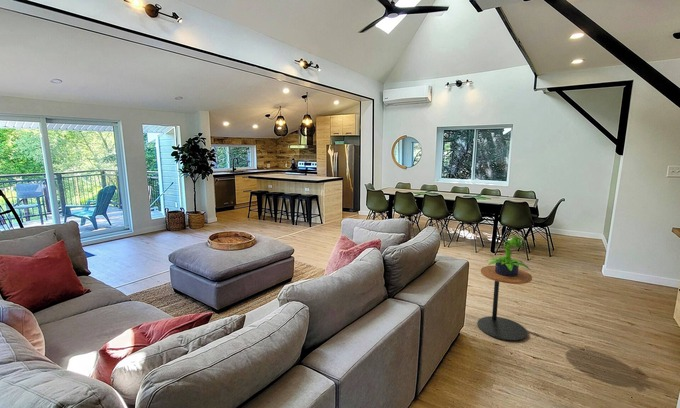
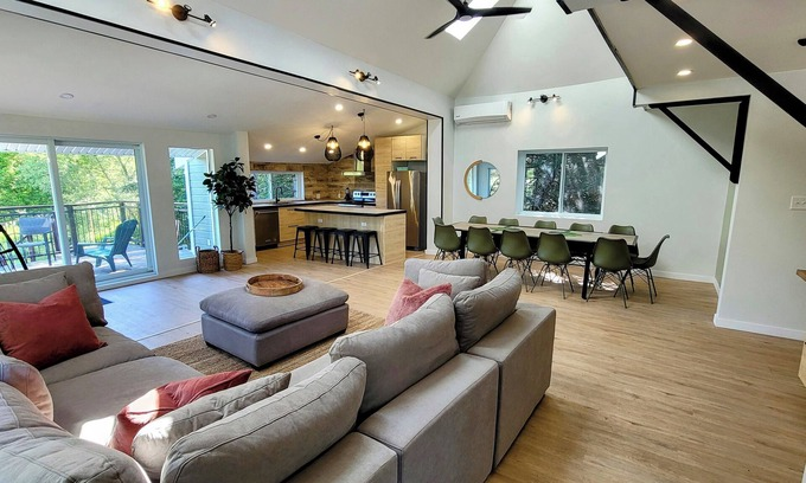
- side table [477,265,533,342]
- potted plant [485,234,531,277]
